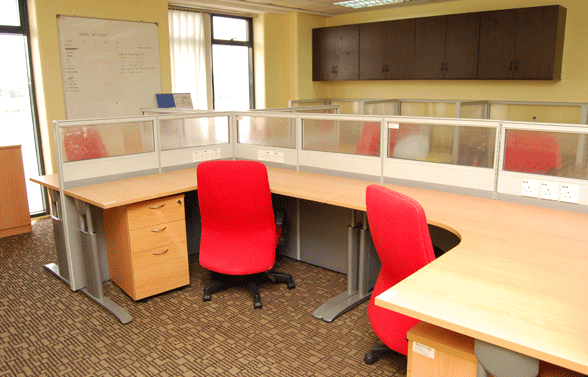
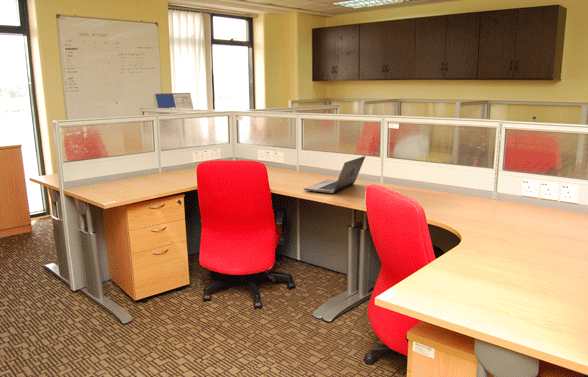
+ laptop [303,155,366,194]
